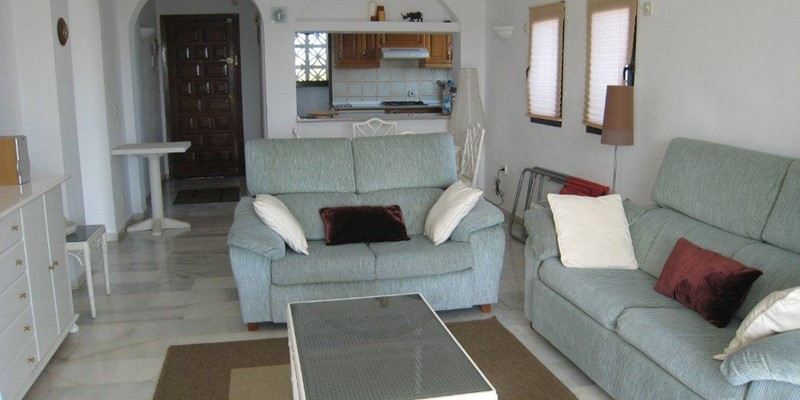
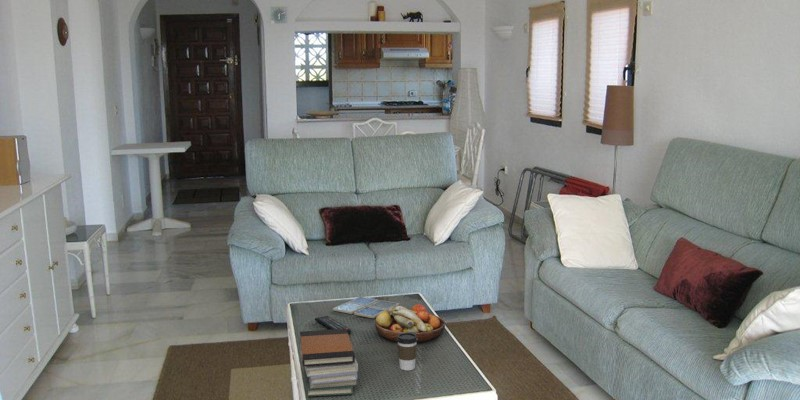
+ fruit bowl [374,303,446,343]
+ remote control [314,315,352,335]
+ drink coaster [332,296,400,319]
+ coffee cup [396,333,418,371]
+ book stack [299,329,359,398]
